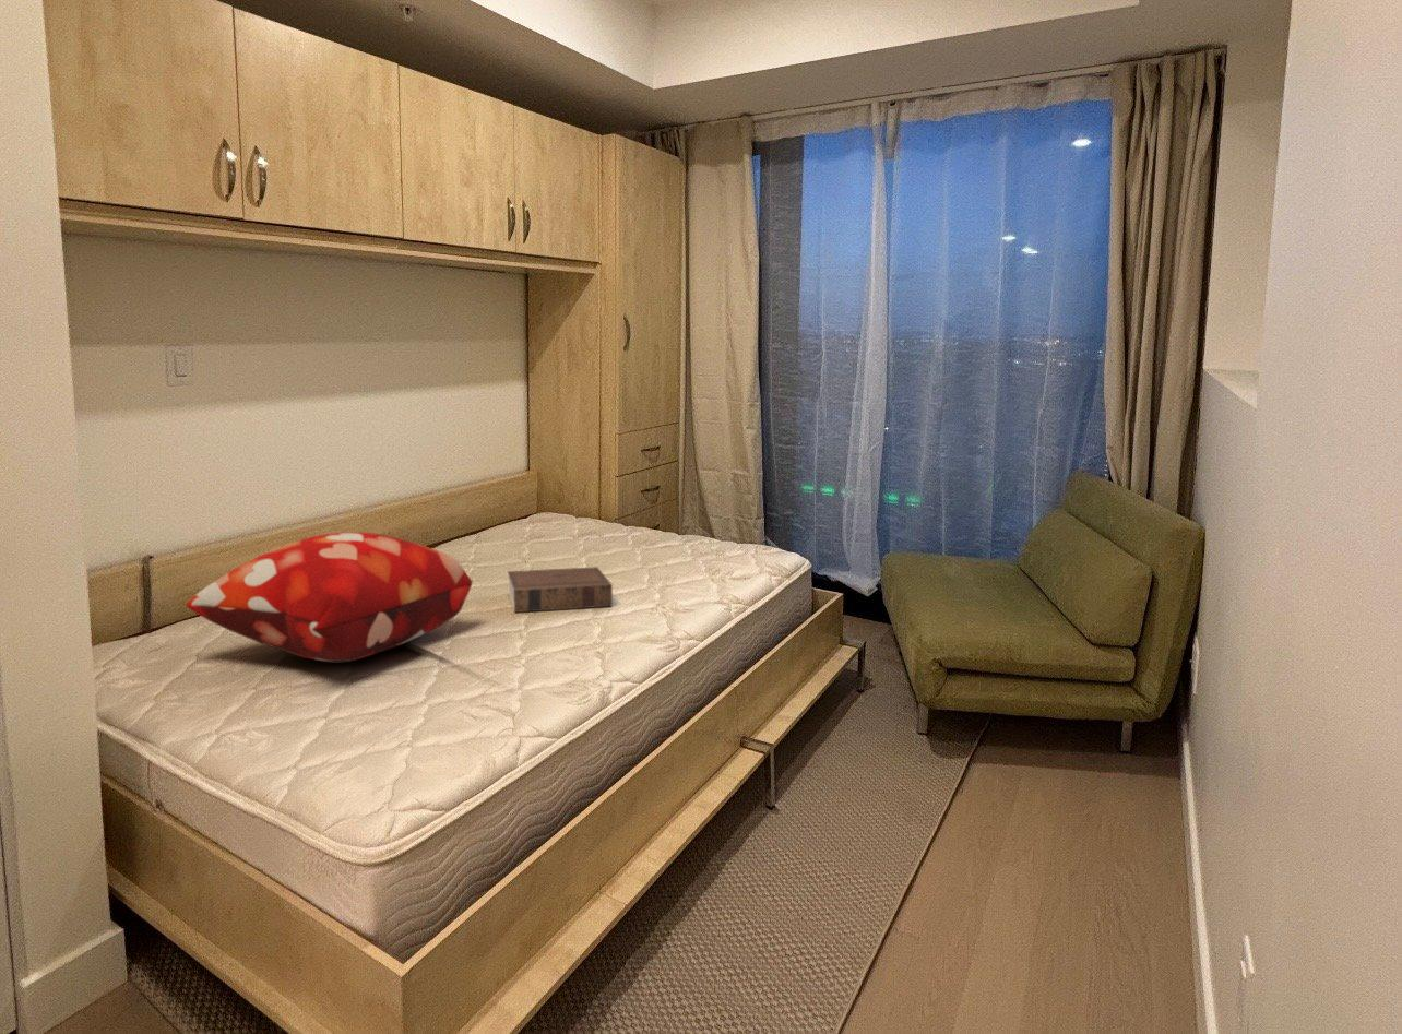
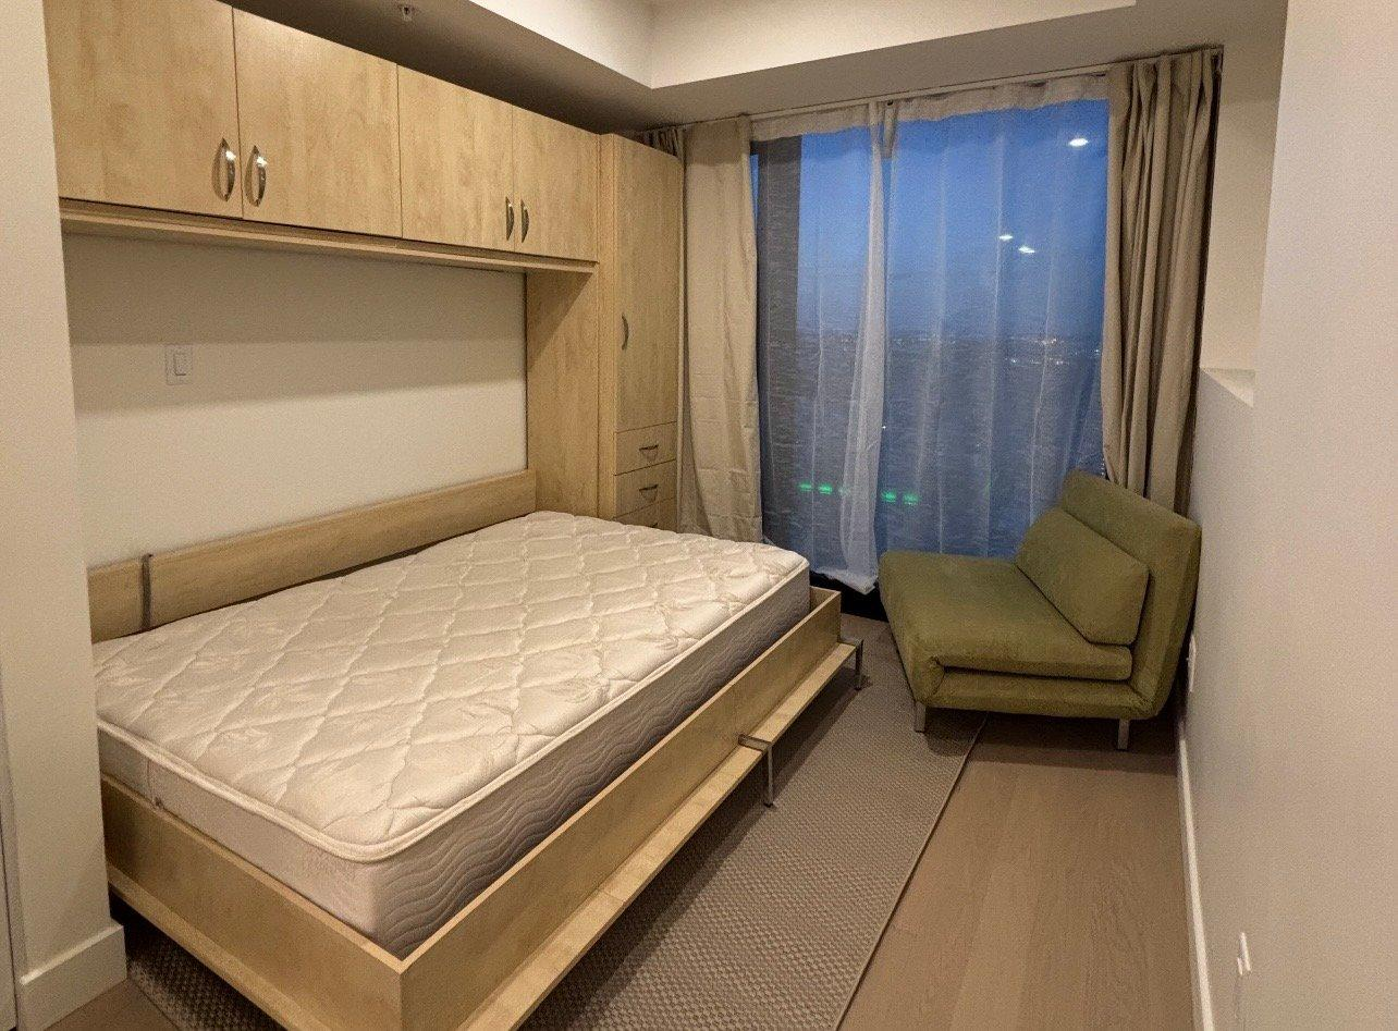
- book [507,566,614,614]
- decorative pillow [185,531,474,663]
